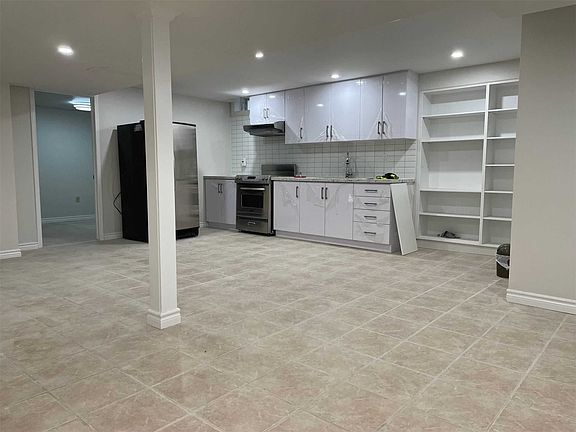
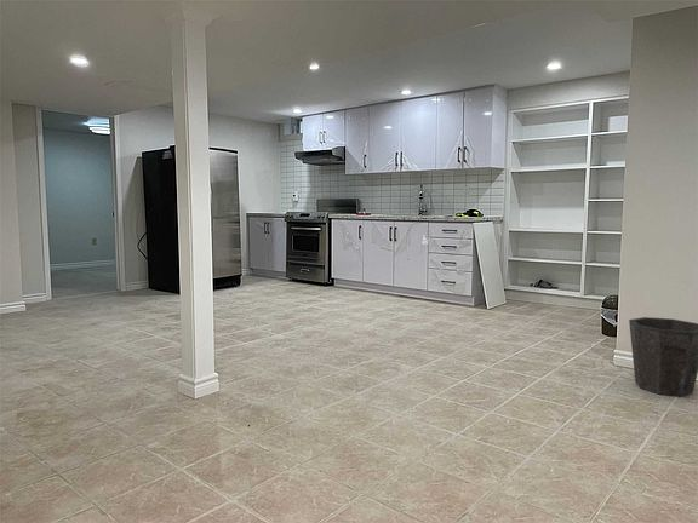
+ waste bin [628,316,698,397]
